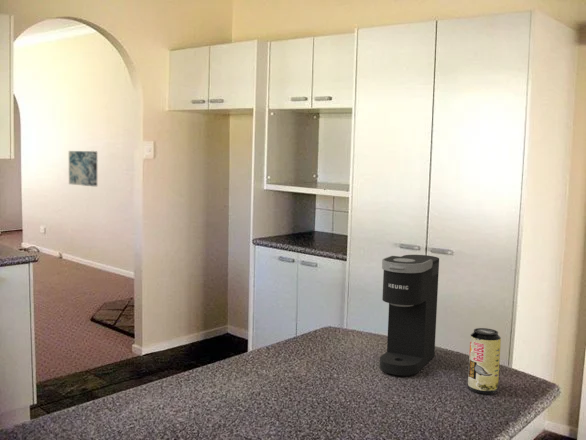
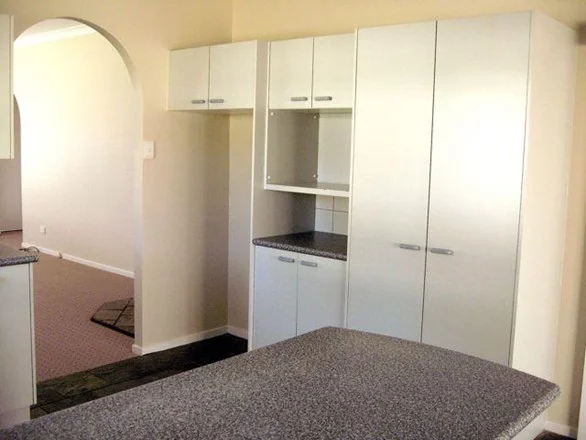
- coffee maker [379,254,440,377]
- beverage can [467,327,502,395]
- wall art [68,150,98,187]
